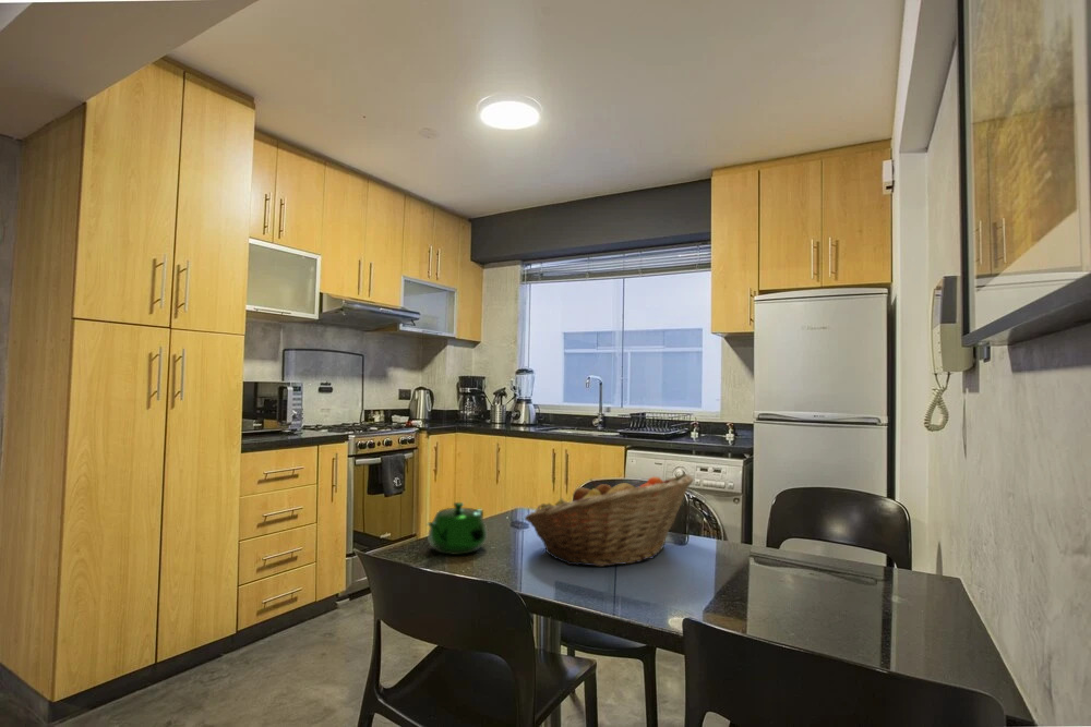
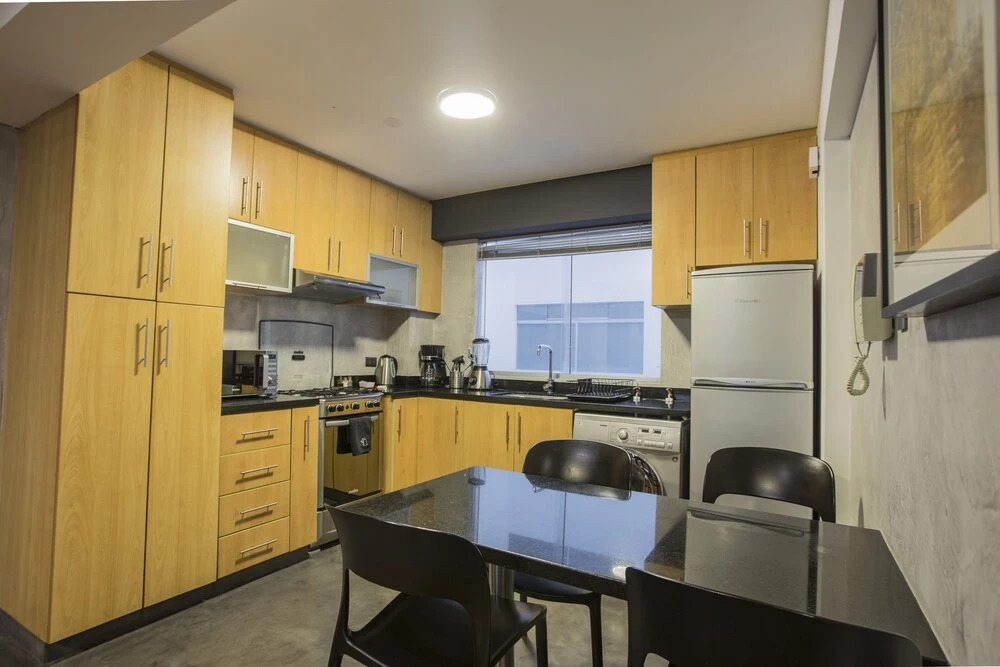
- teapot [425,501,489,556]
- fruit basket [524,473,695,568]
